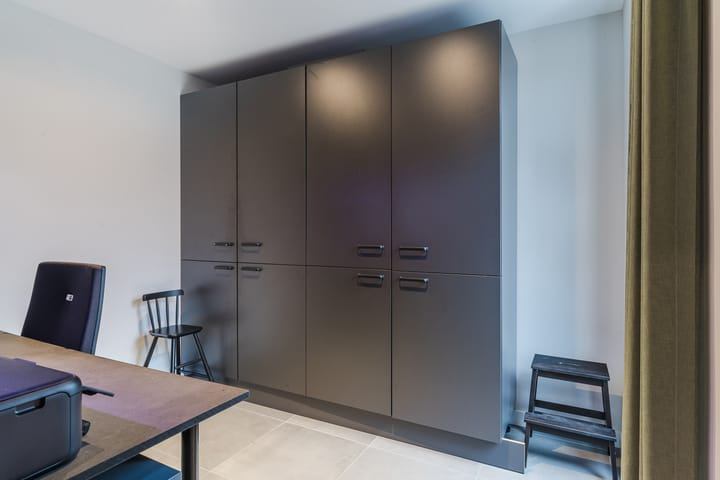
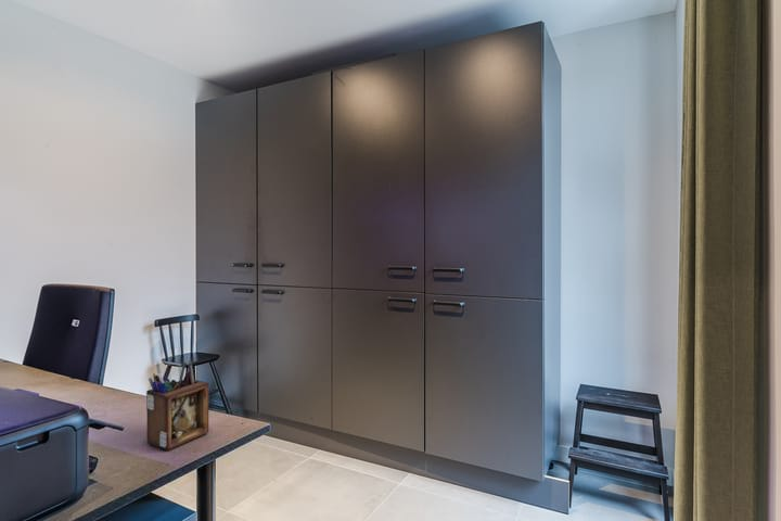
+ desk organizer [145,361,210,452]
